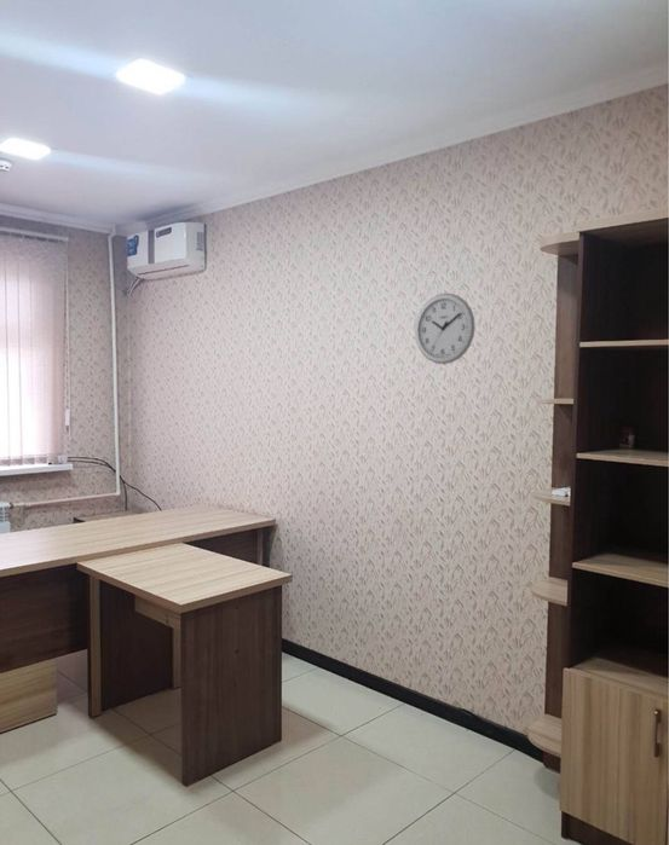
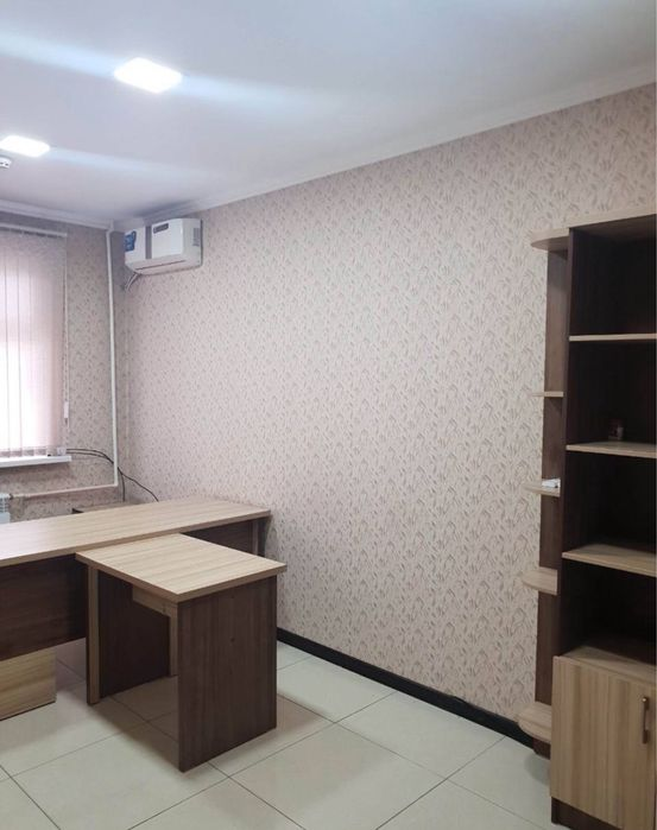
- wall clock [414,293,477,365]
